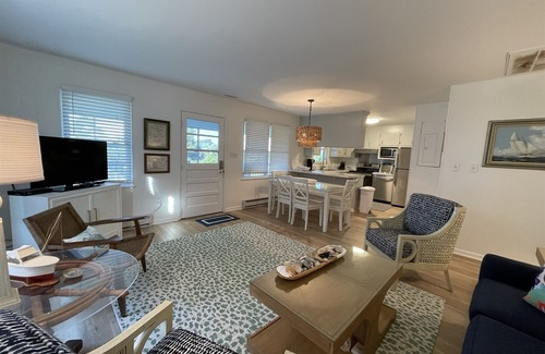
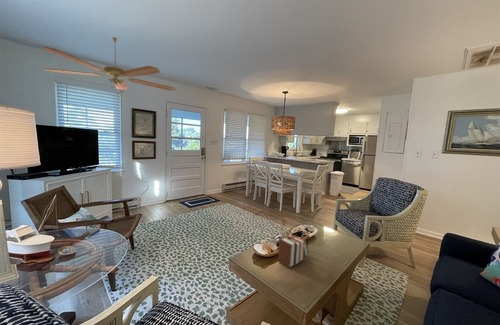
+ ceiling fan [42,36,177,91]
+ books [277,234,310,270]
